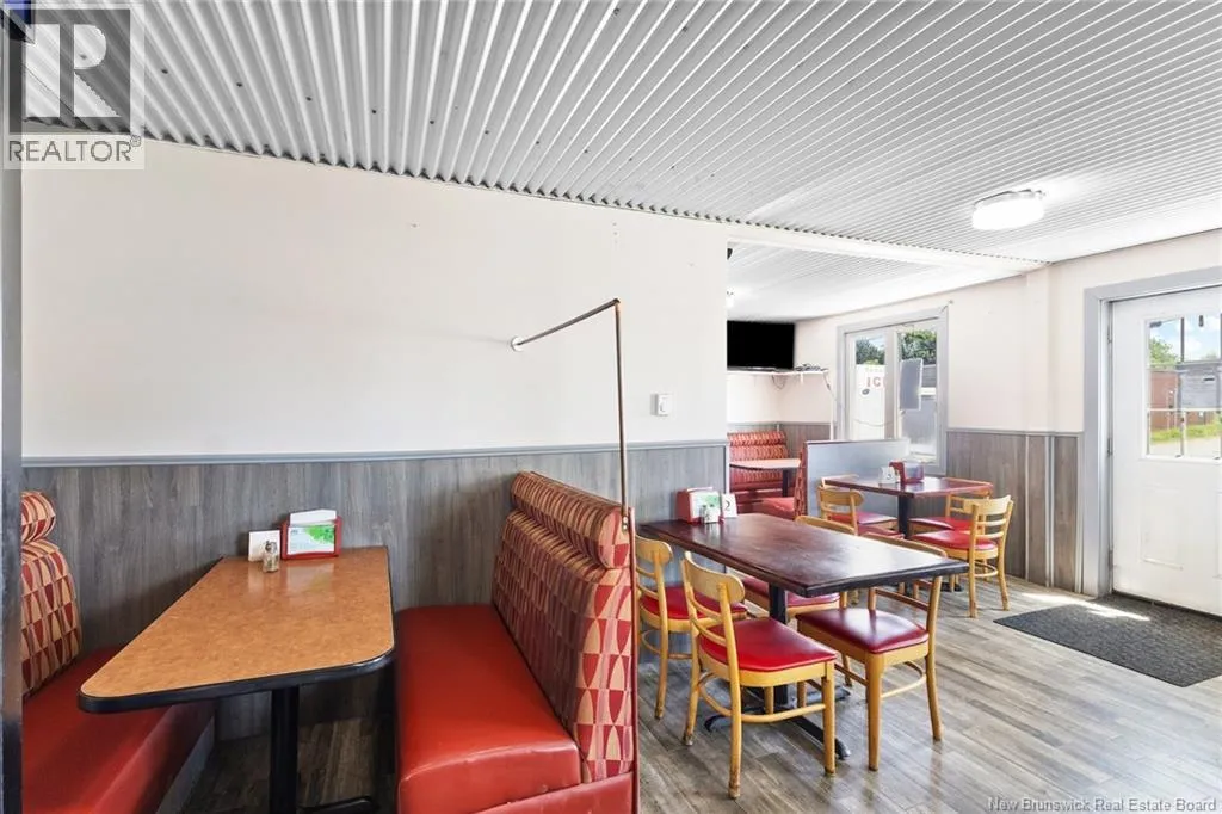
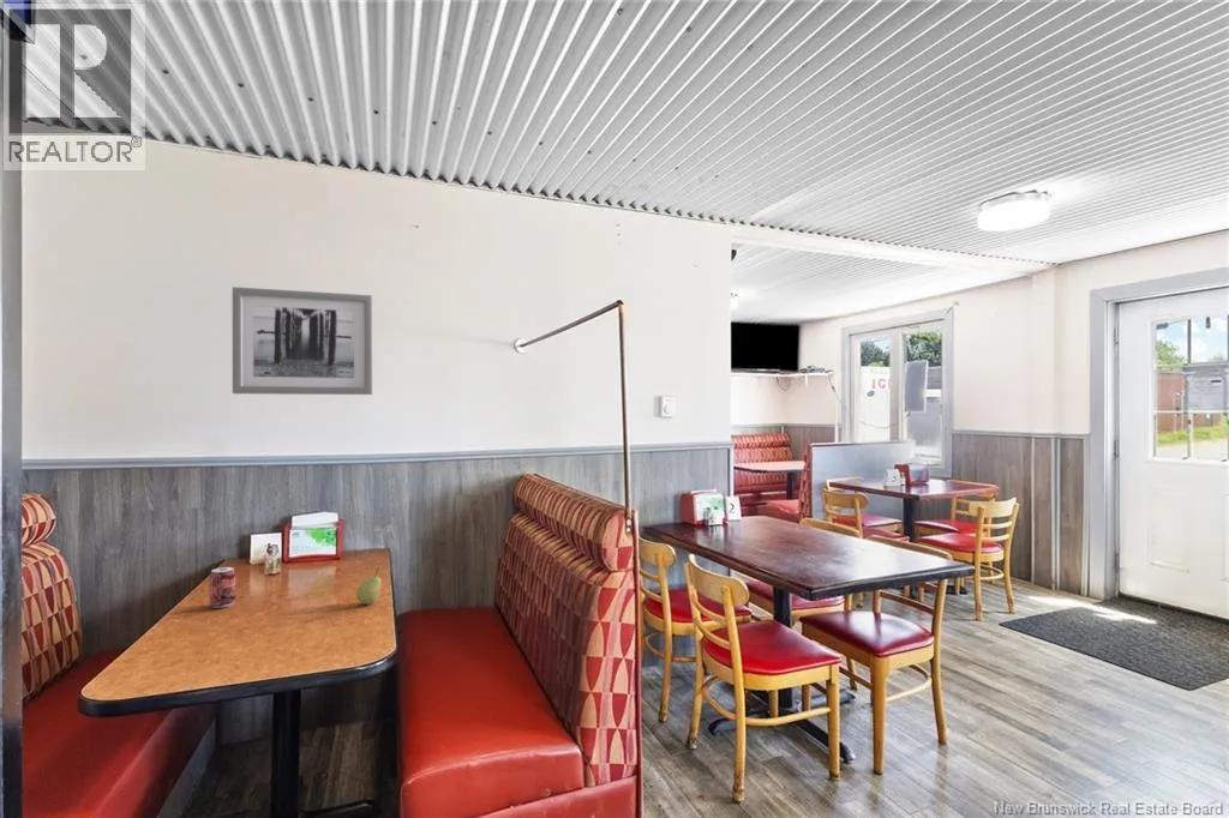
+ fruit [355,566,382,606]
+ beverage can [209,566,236,609]
+ wall art [232,285,373,396]
